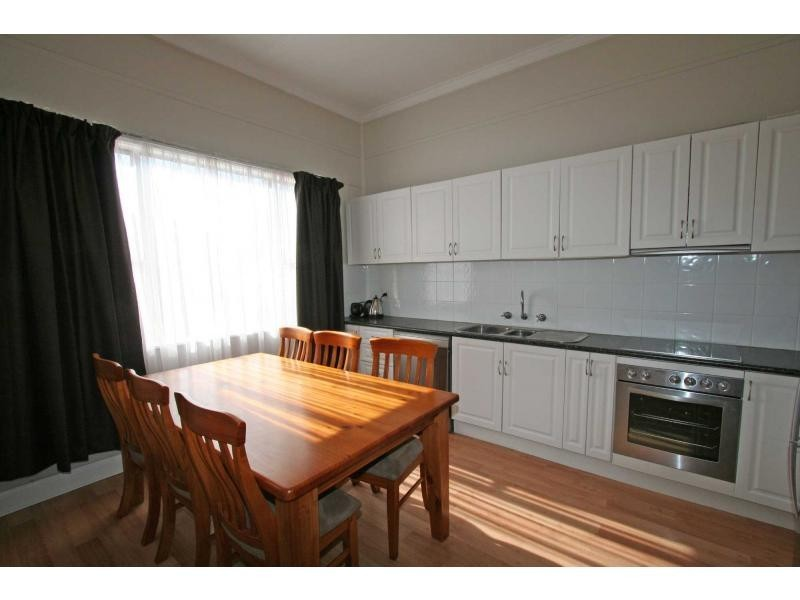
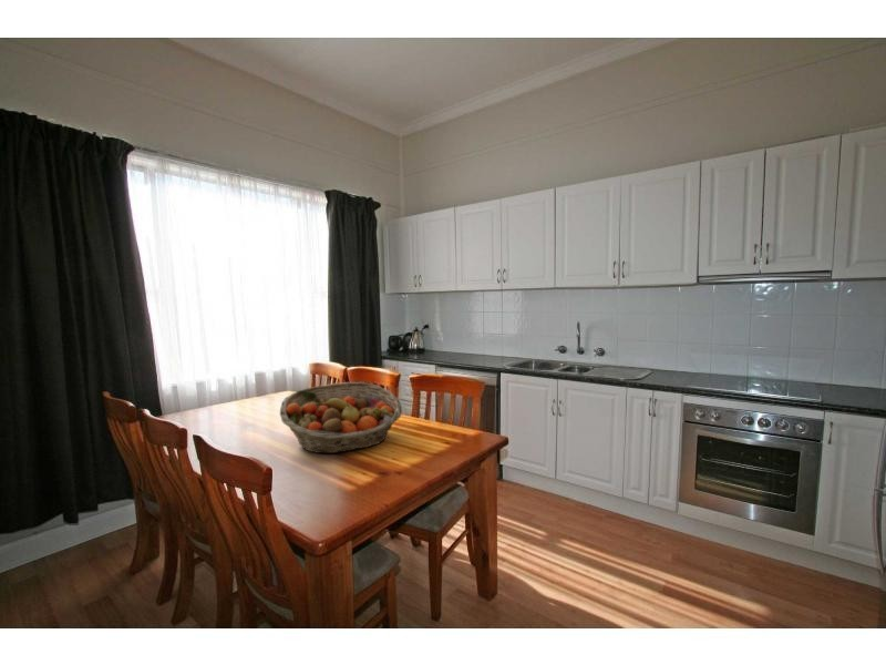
+ fruit basket [279,381,403,454]
